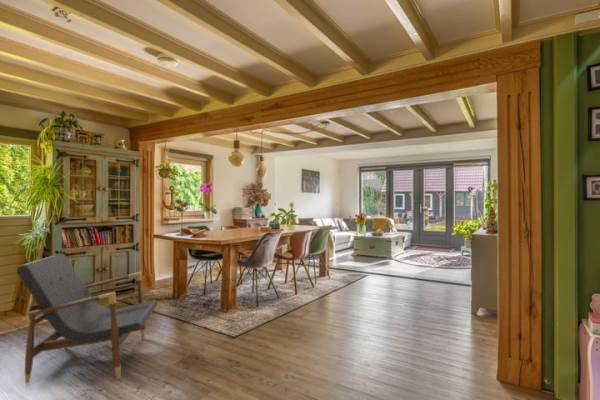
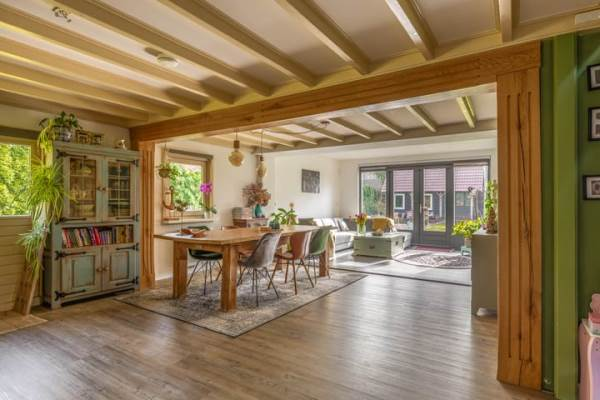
- lounge chair [16,252,158,384]
